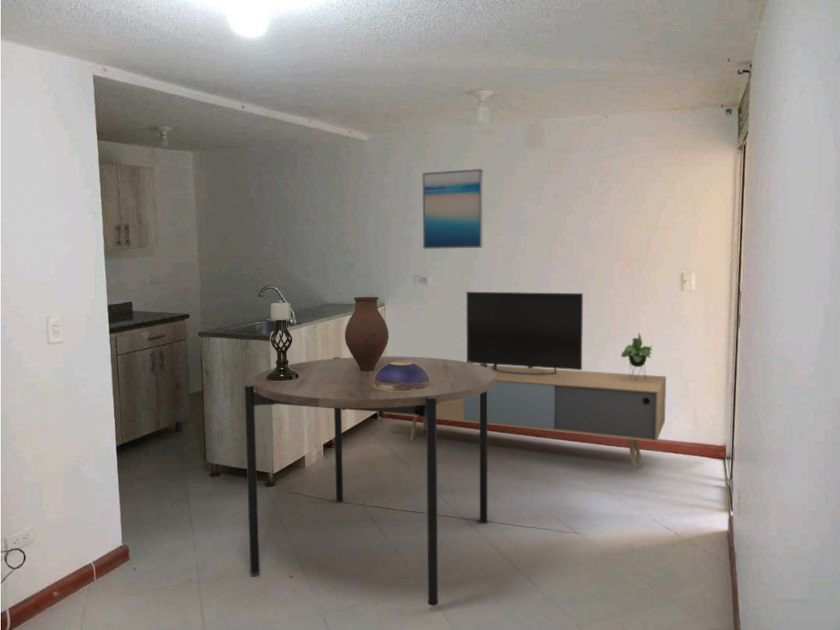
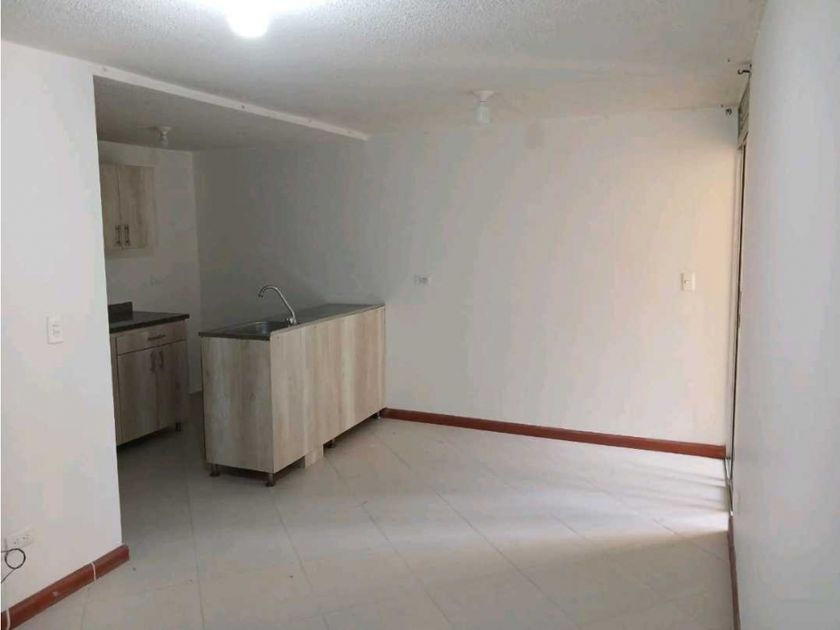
- candle holder [265,300,299,381]
- dining table [243,355,495,607]
- vase [344,296,390,372]
- wall art [422,168,484,250]
- decorative bowl [373,361,431,391]
- media console [382,291,667,469]
